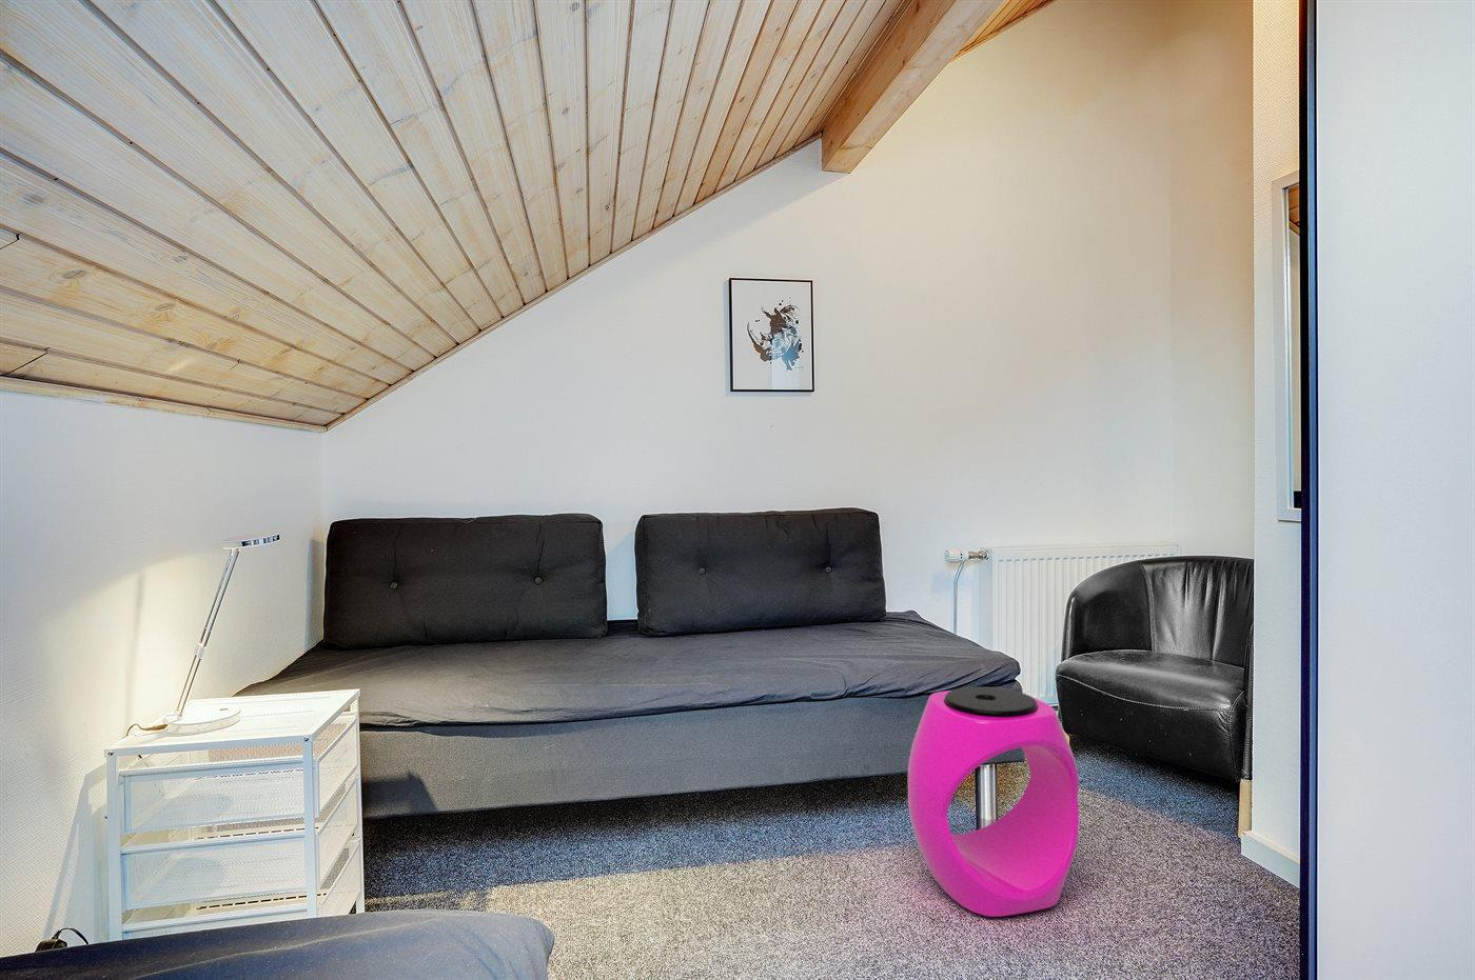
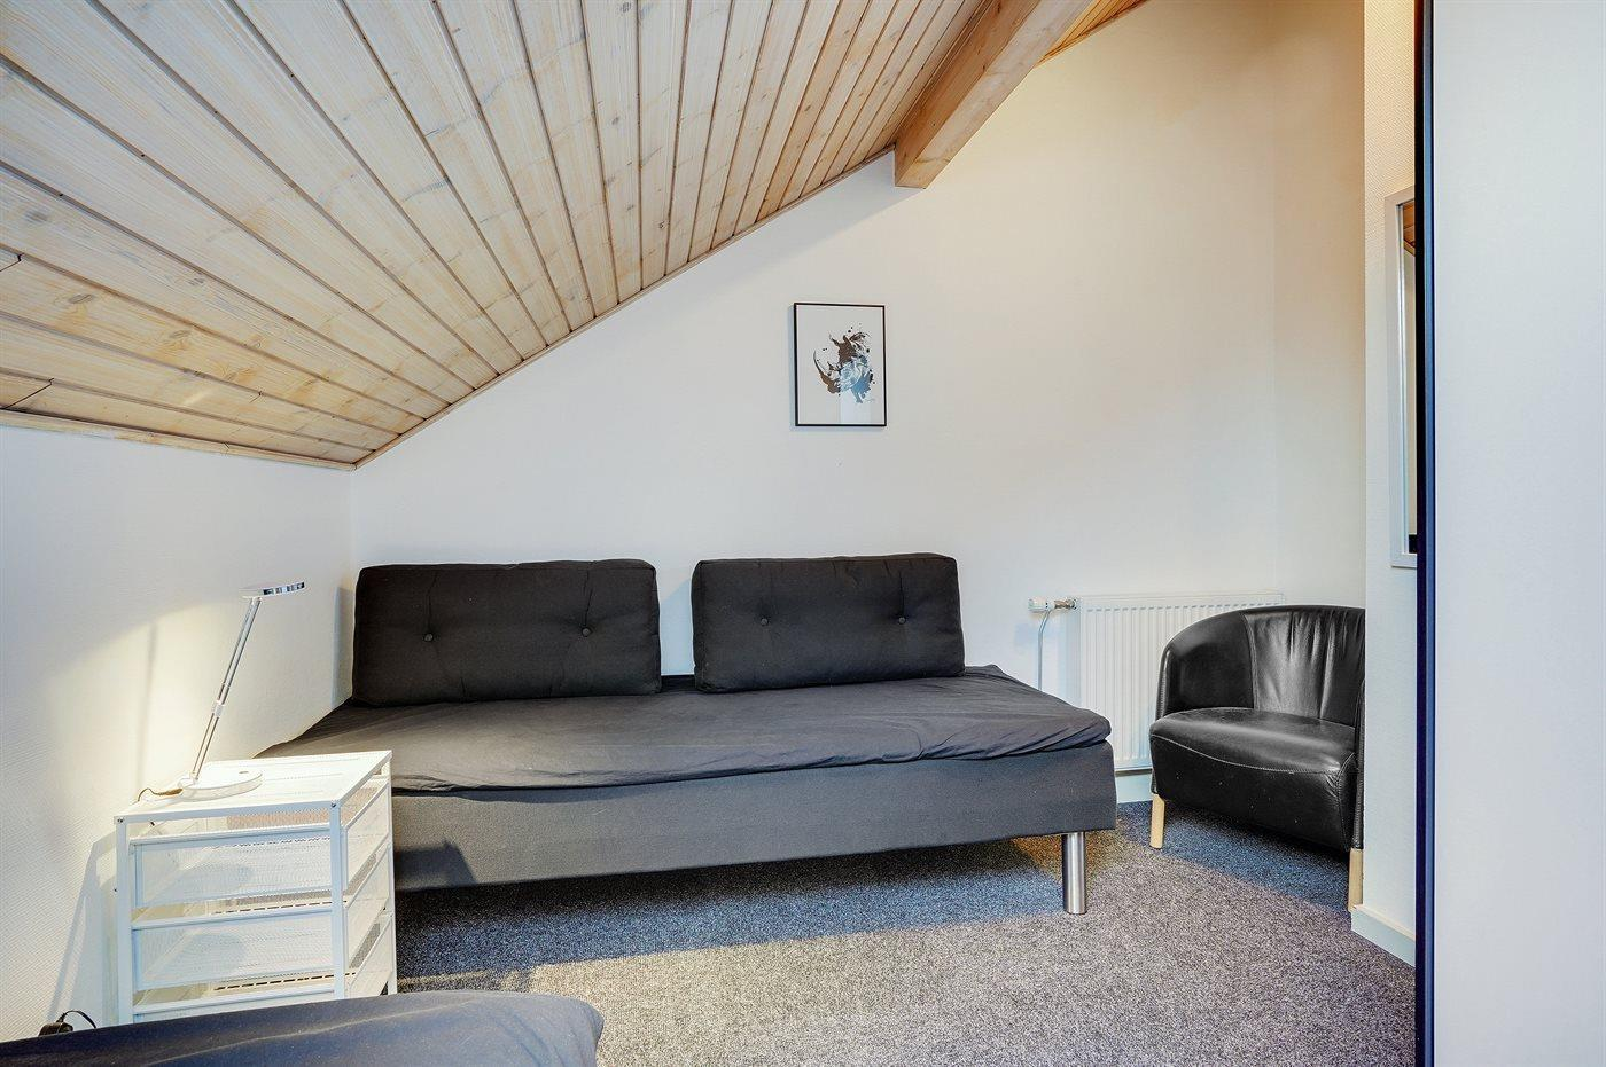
- stool [907,686,1080,918]
